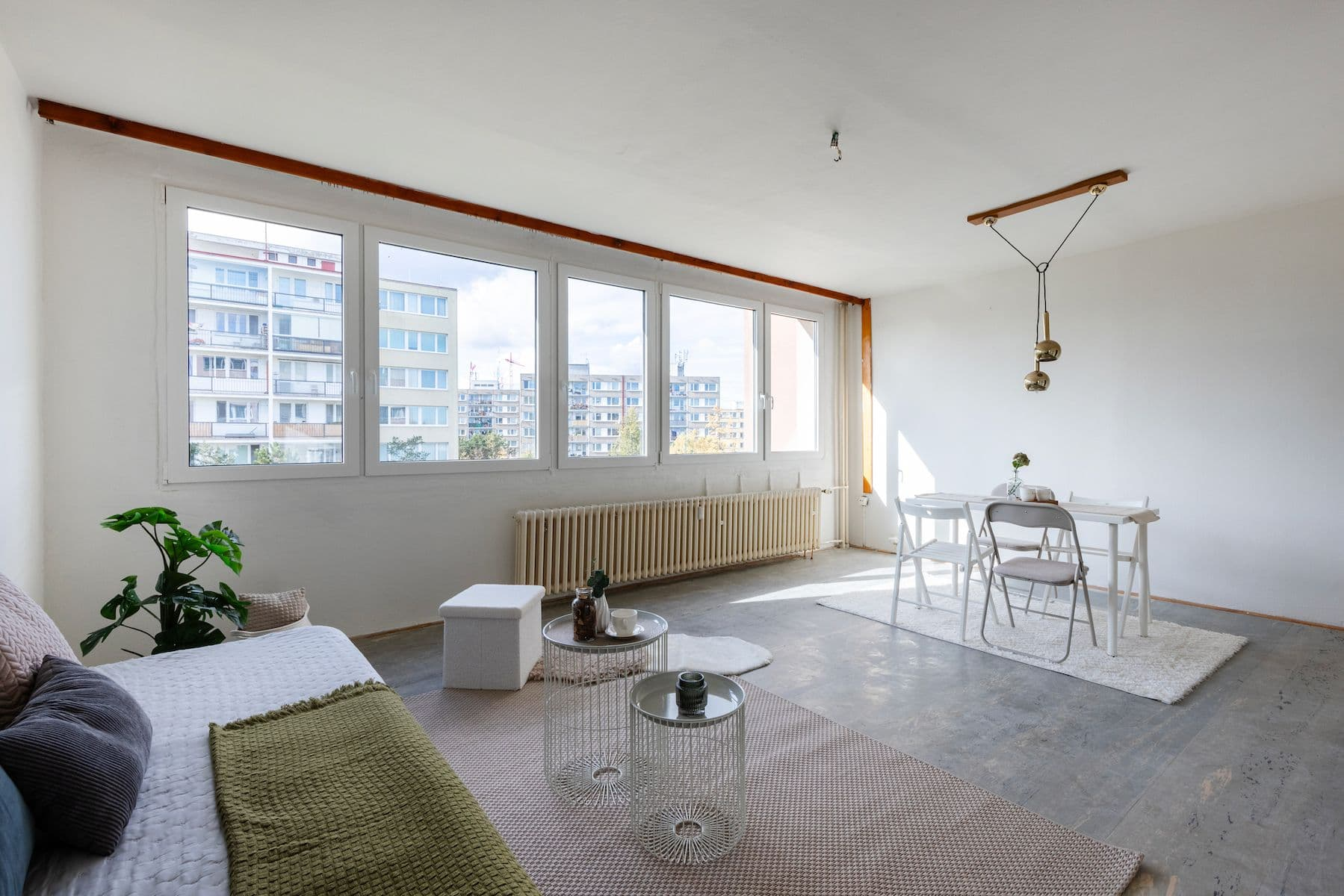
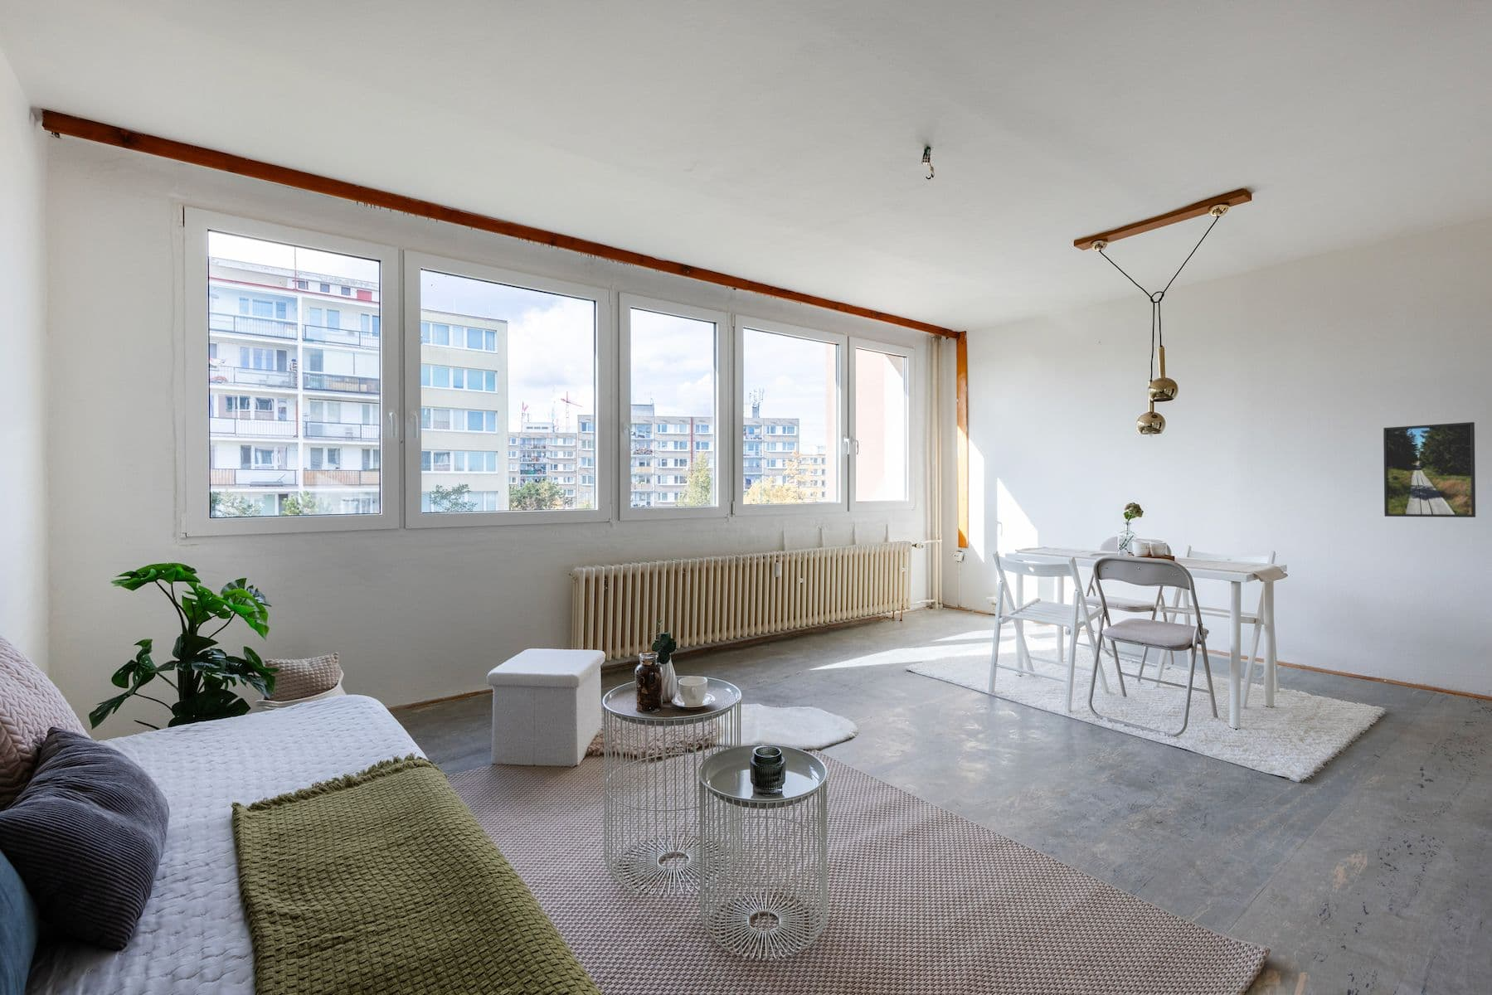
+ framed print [1382,421,1476,519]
